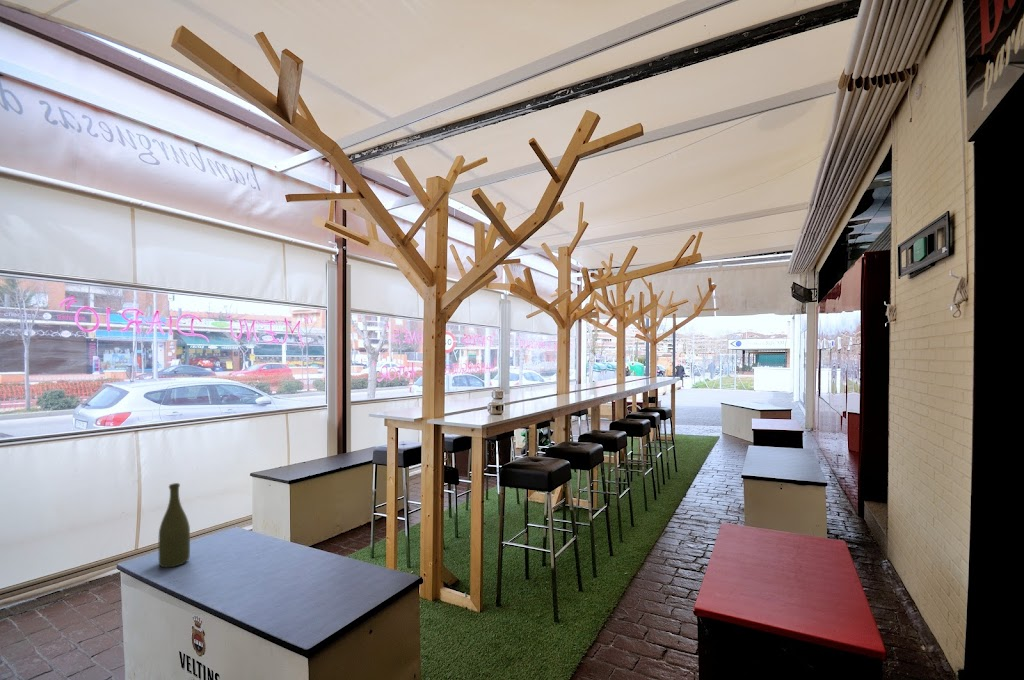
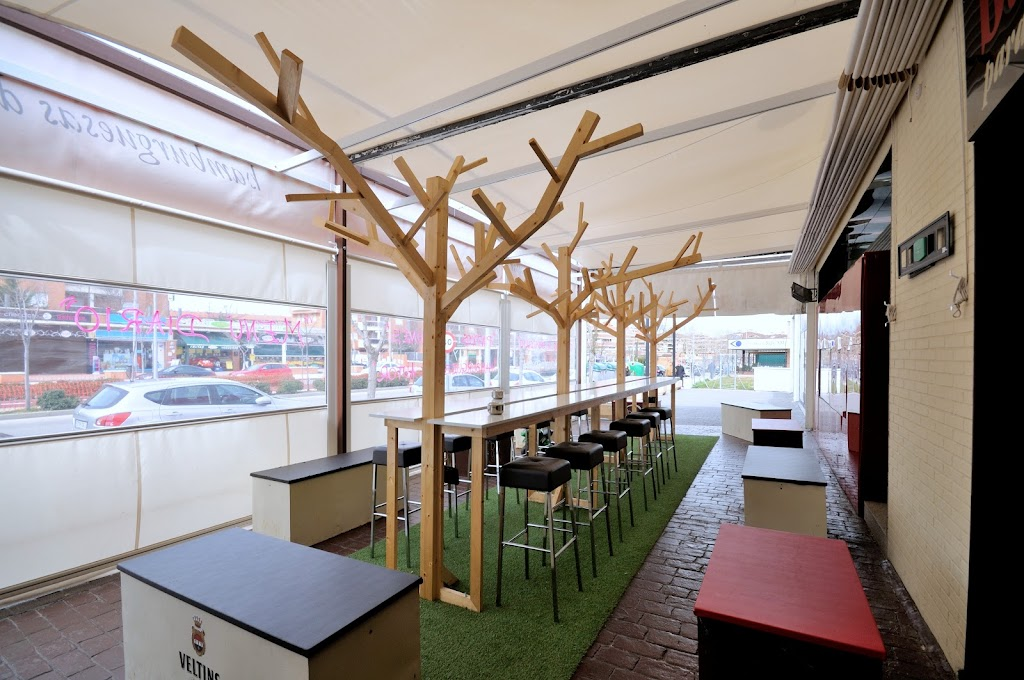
- bottle [158,482,191,569]
